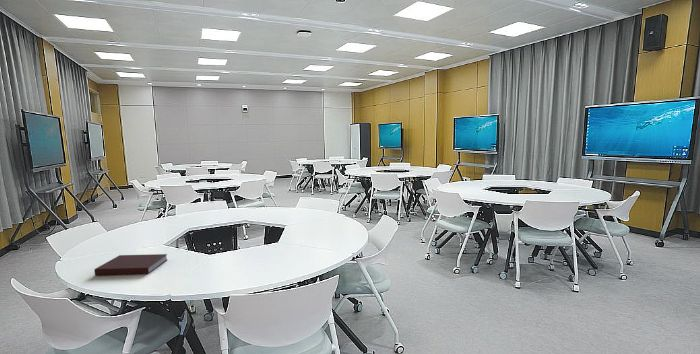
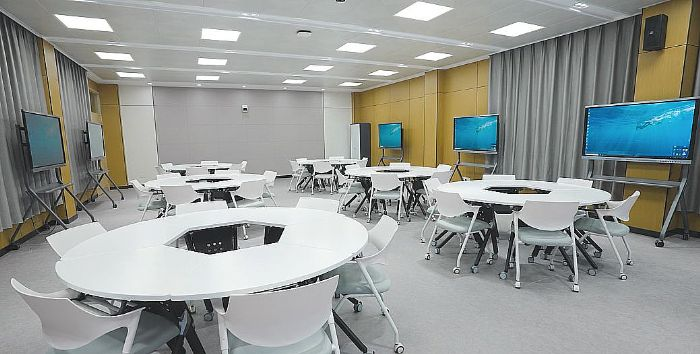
- notebook [93,253,168,276]
